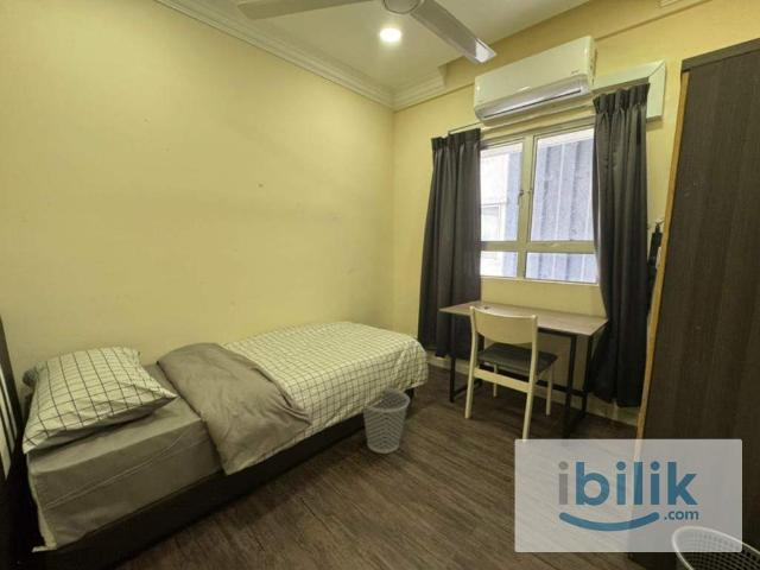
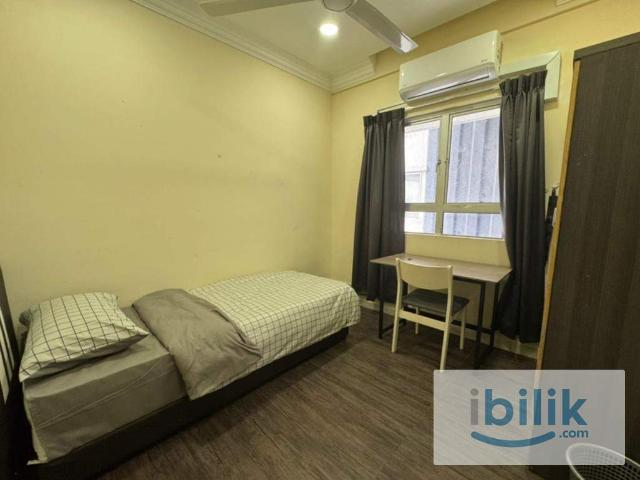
- wastebasket [359,387,411,455]
